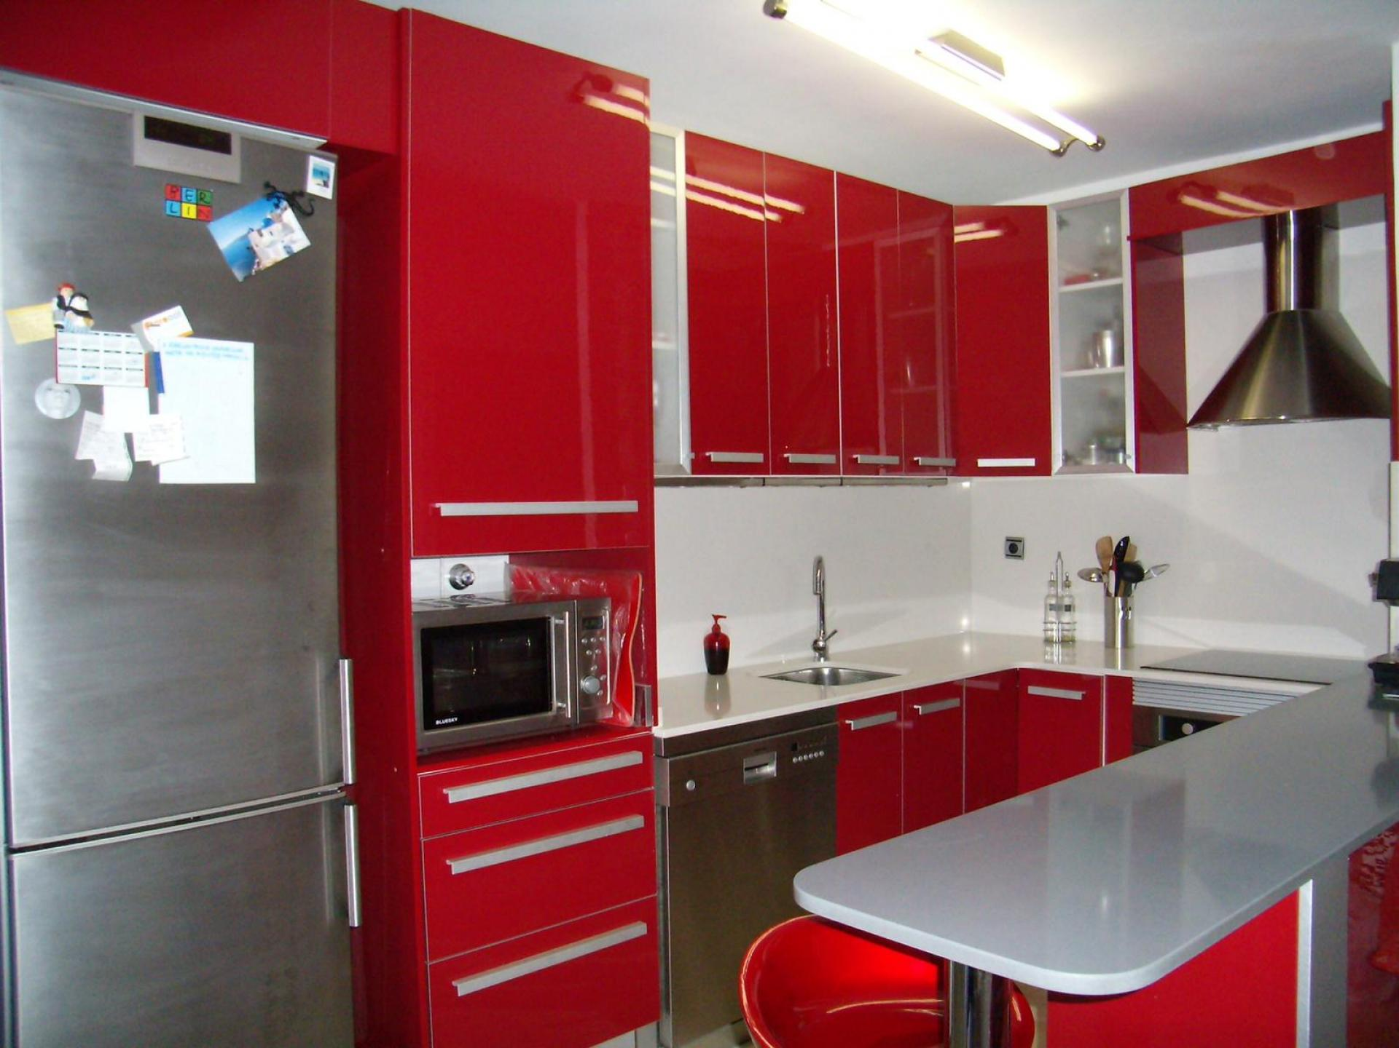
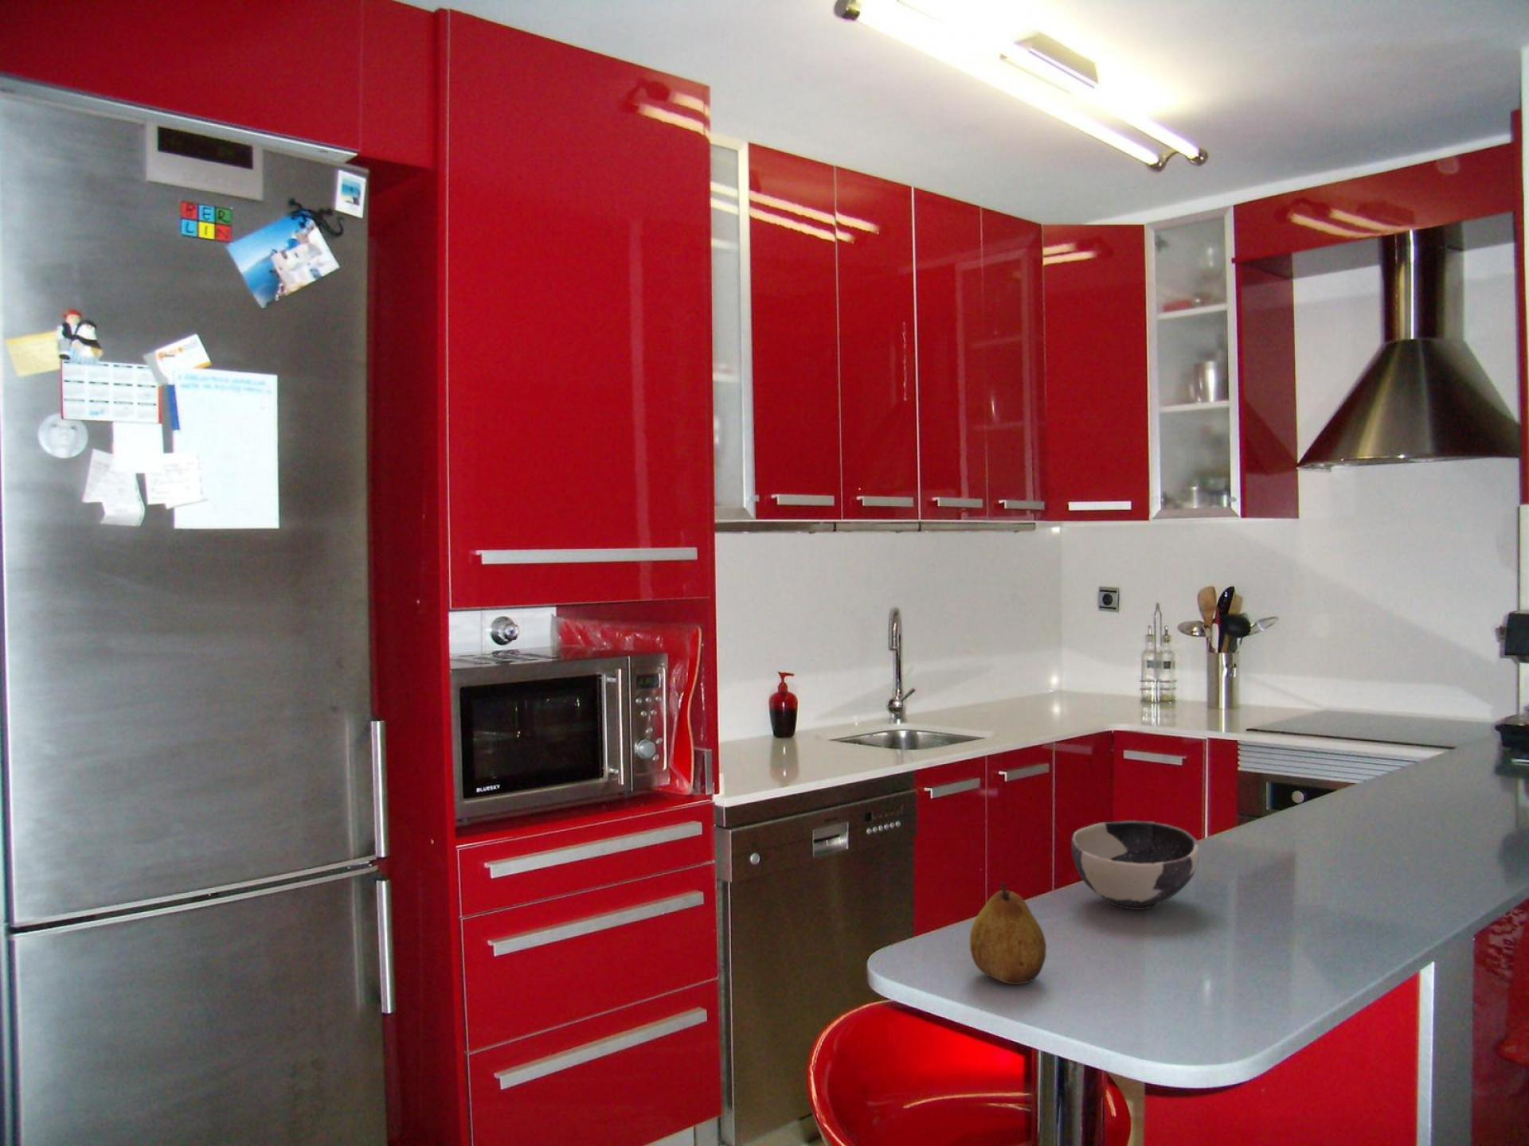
+ bowl [1070,820,1200,910]
+ fruit [969,882,1047,985]
